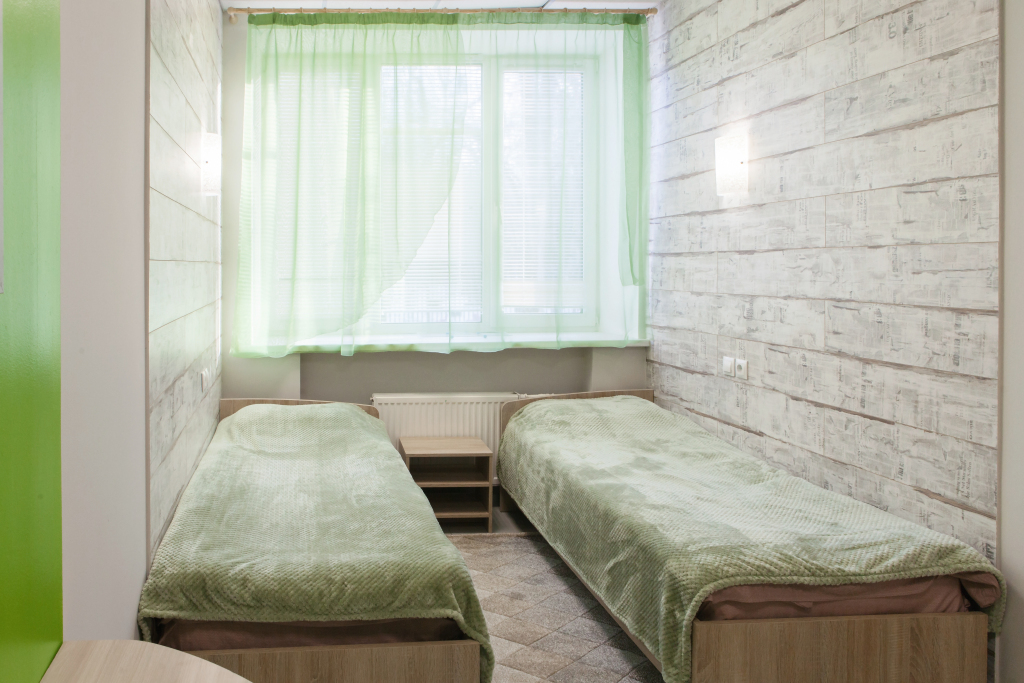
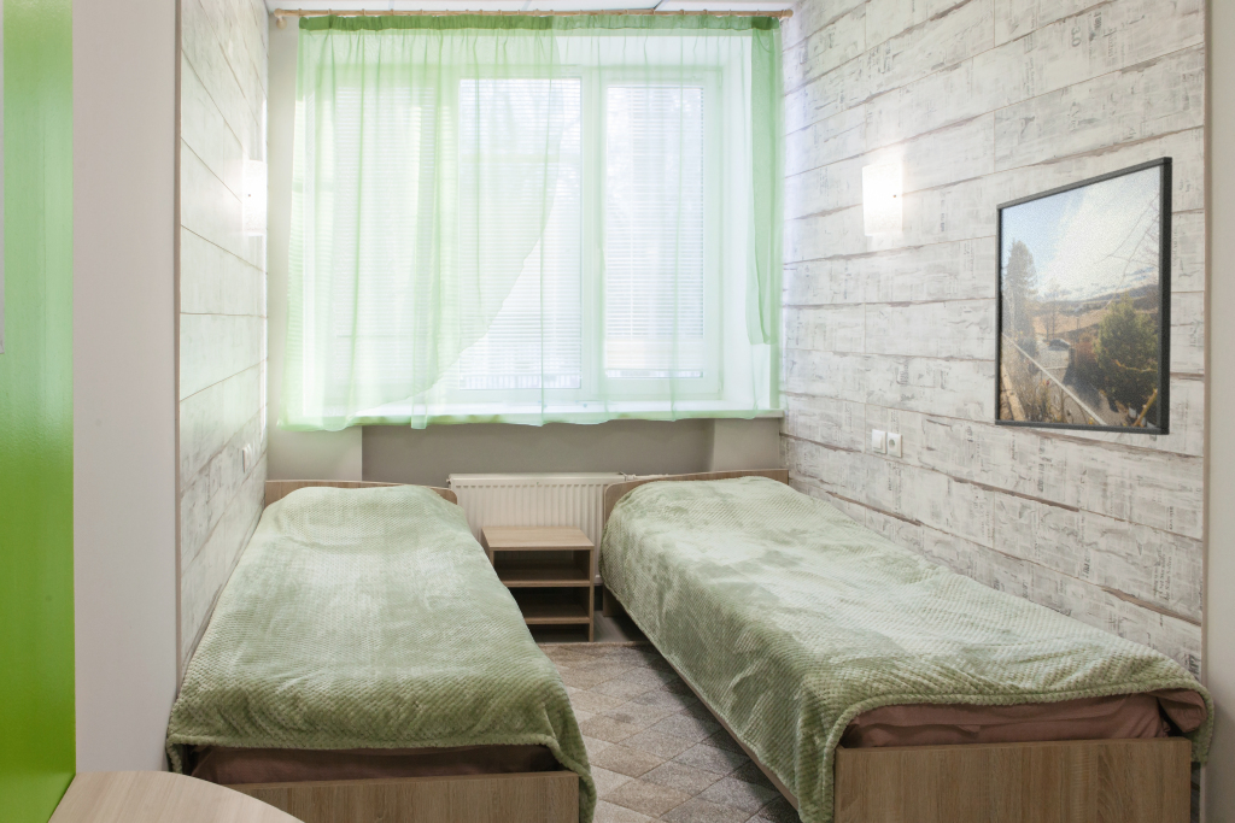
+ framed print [994,155,1173,436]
